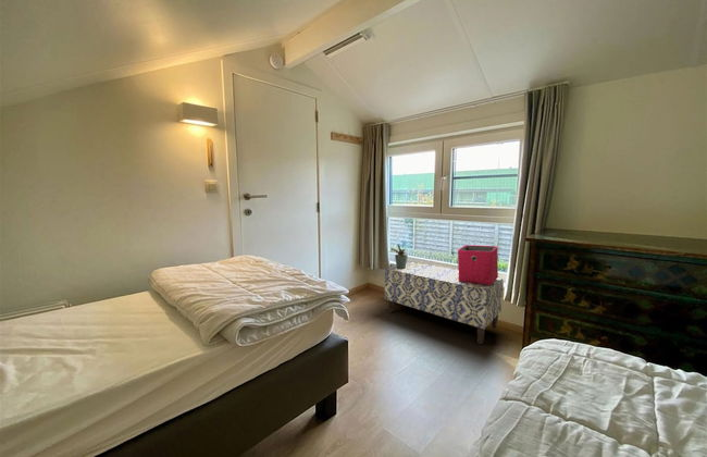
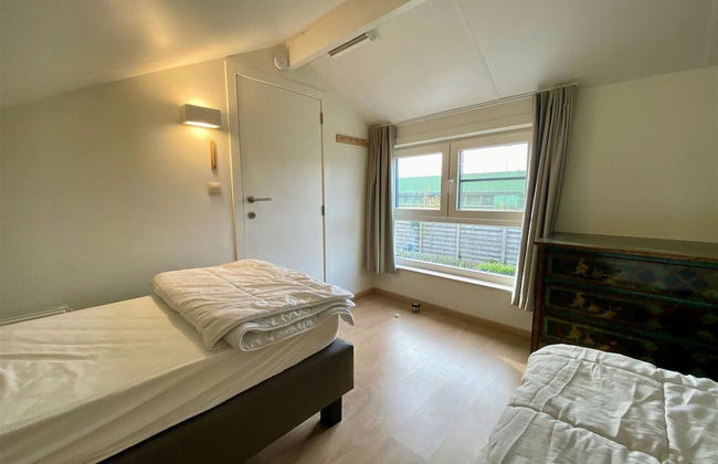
- storage bin [457,244,499,285]
- potted plant [389,244,409,269]
- bench [384,260,505,345]
